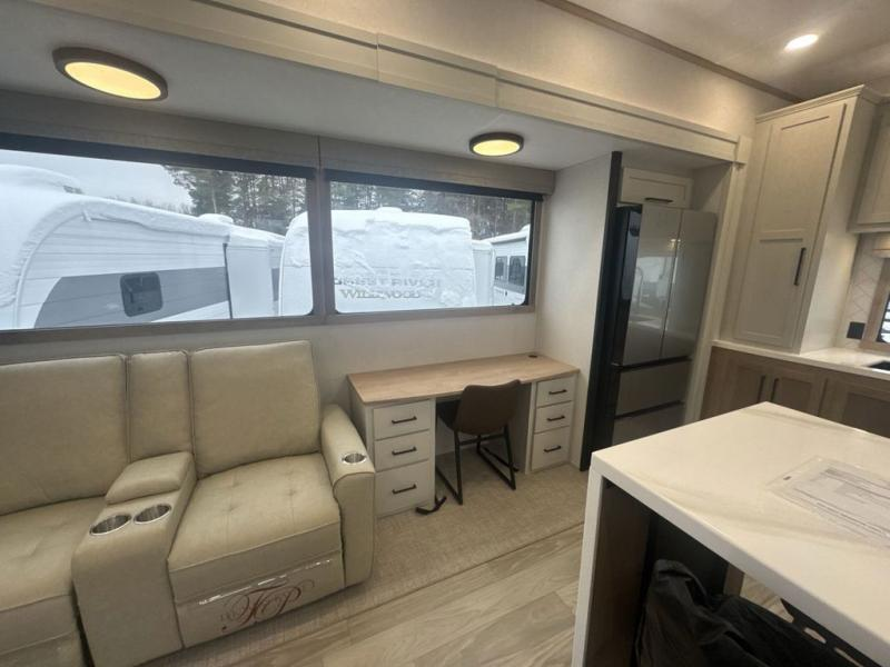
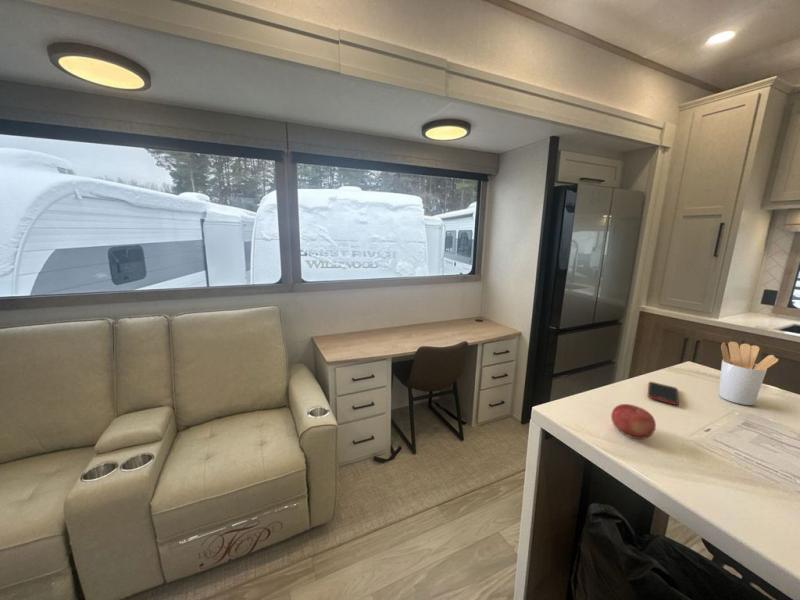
+ fruit [610,403,657,440]
+ utensil holder [717,341,780,406]
+ cell phone [647,381,680,406]
